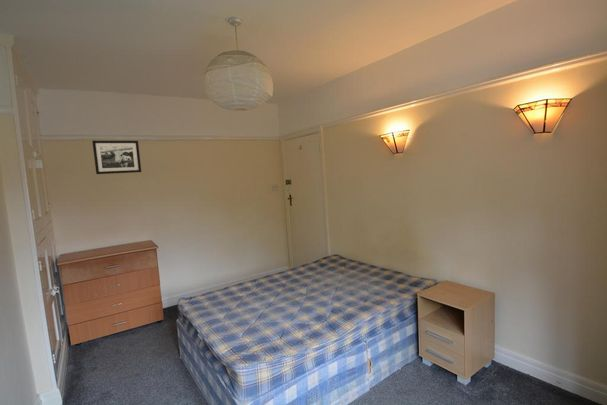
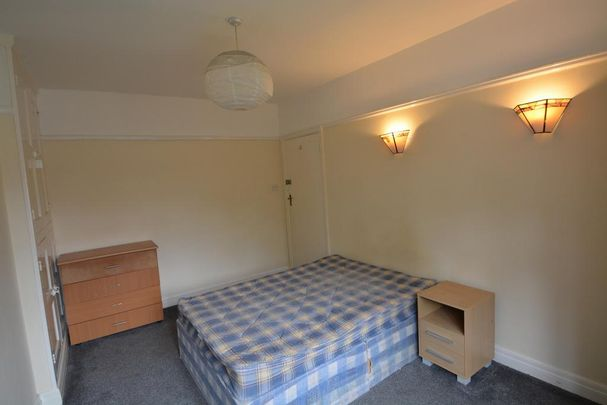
- picture frame [92,140,142,175]
